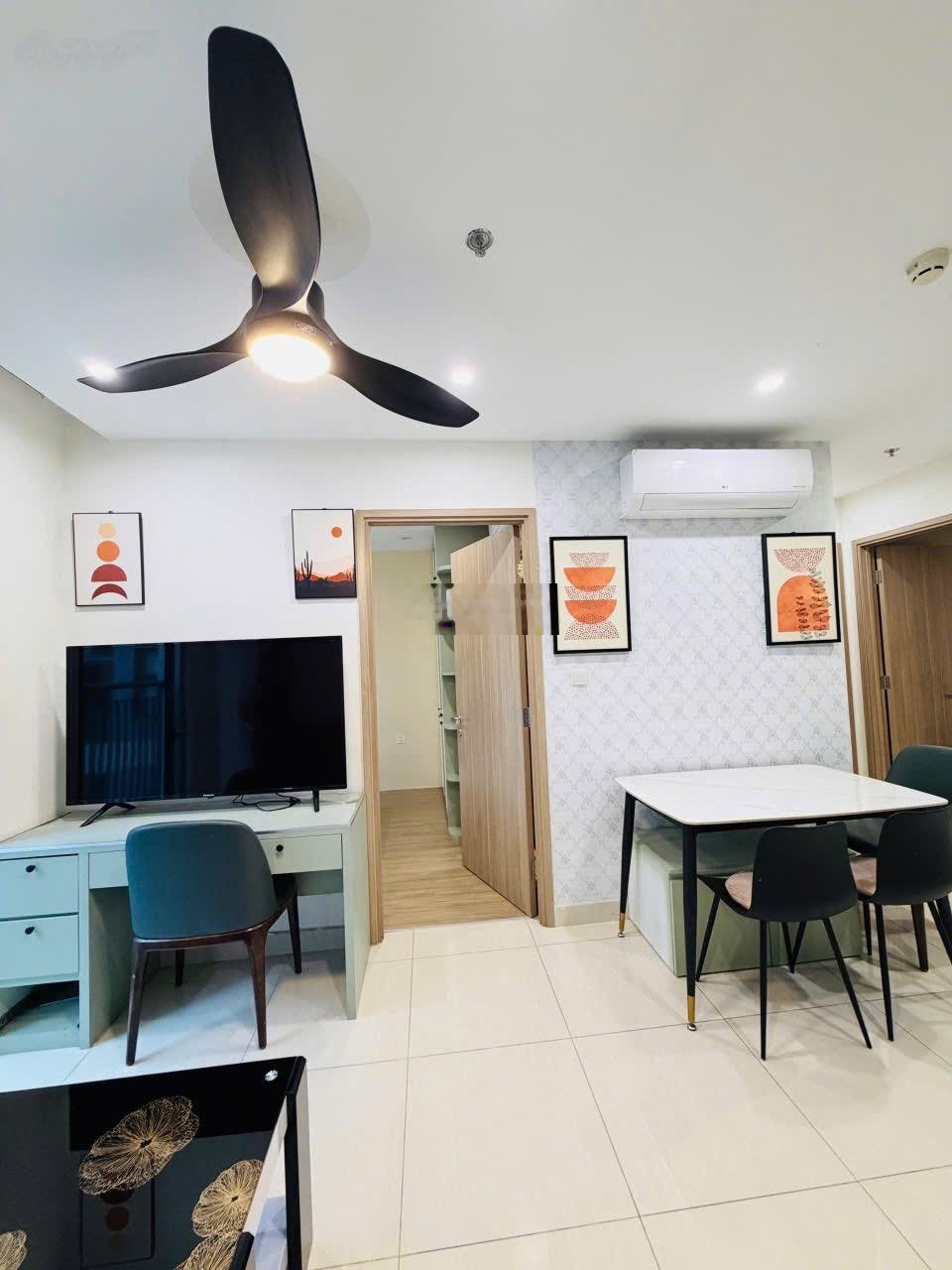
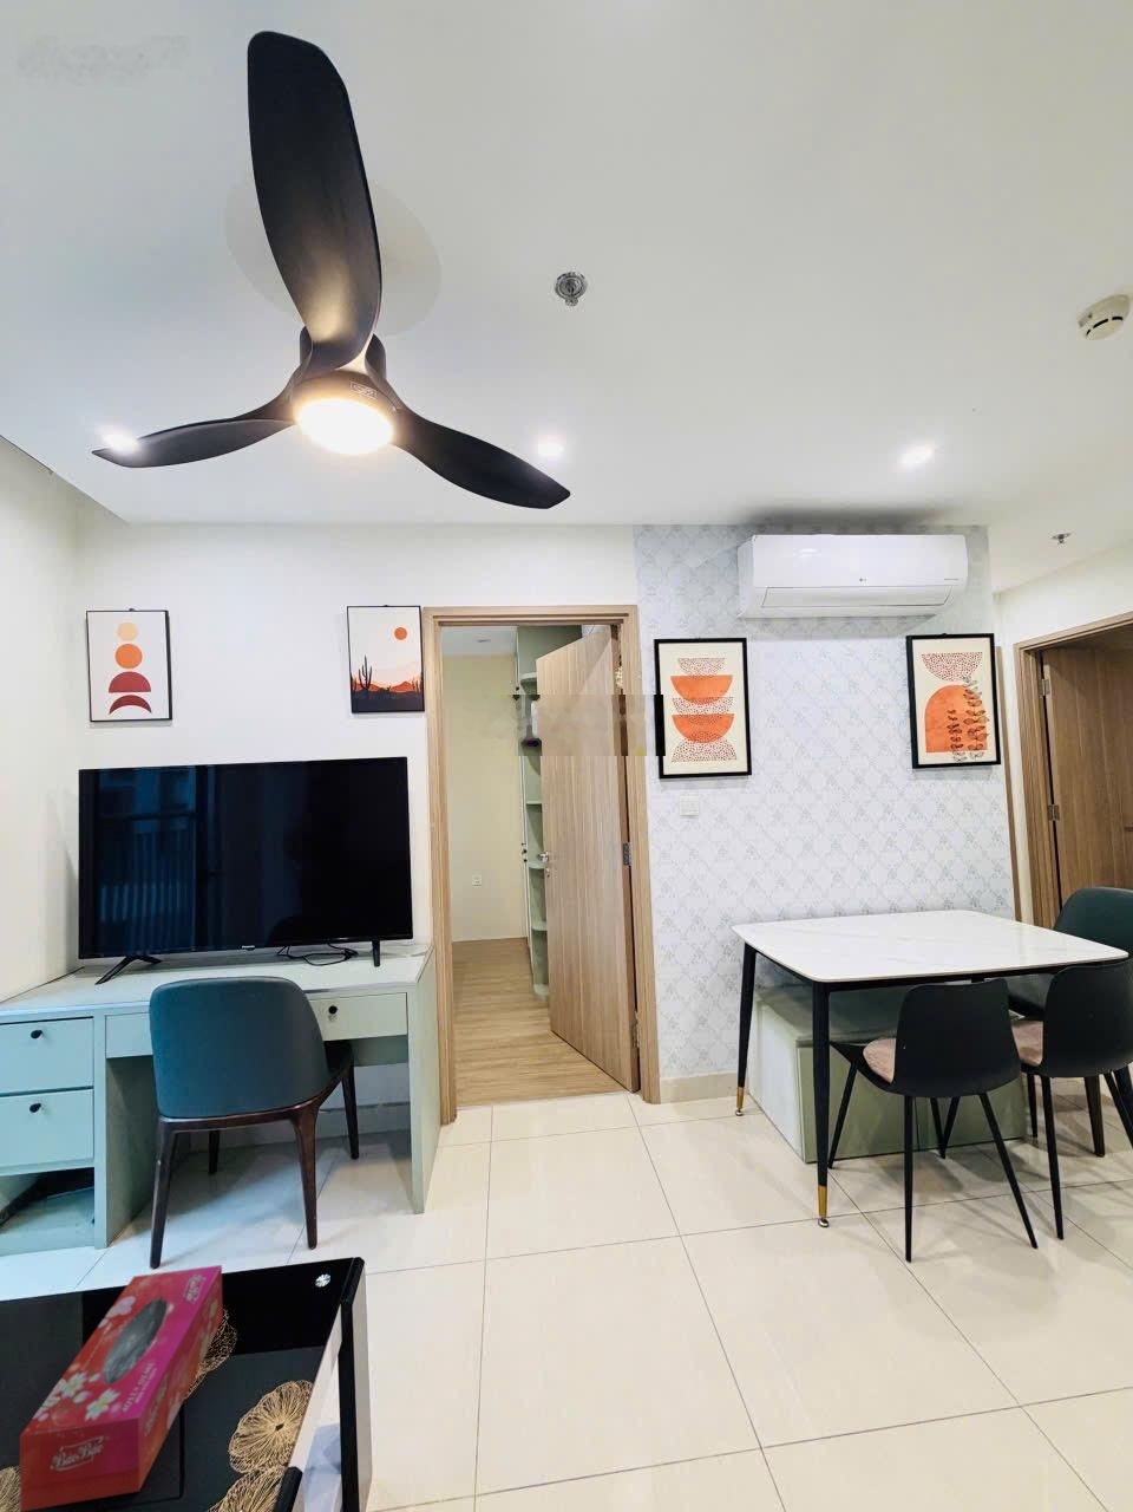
+ tissue box [19,1264,223,1512]
